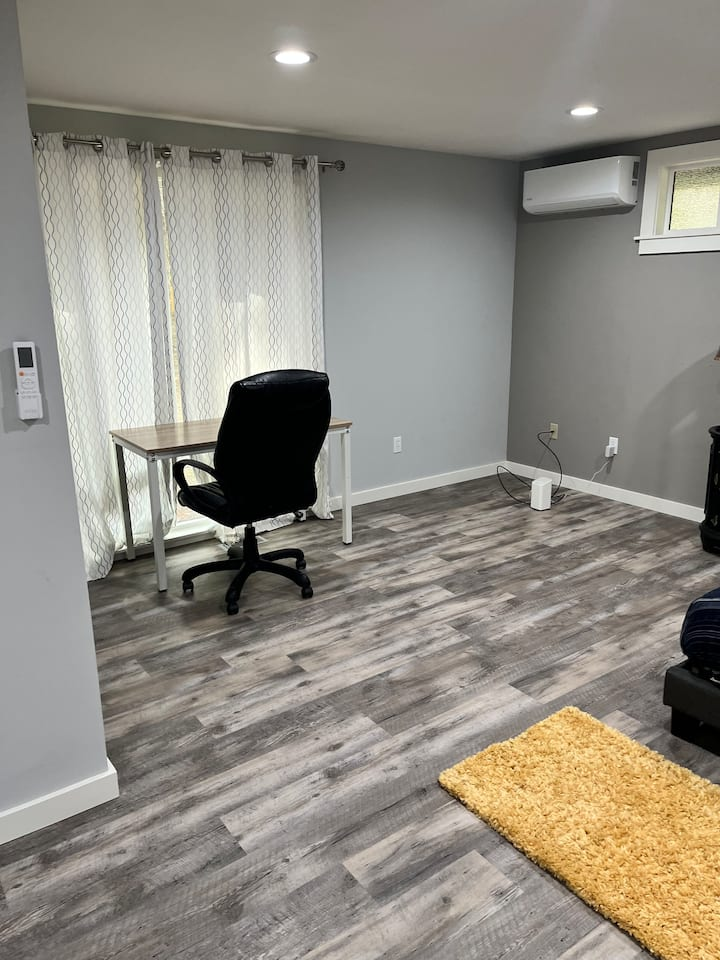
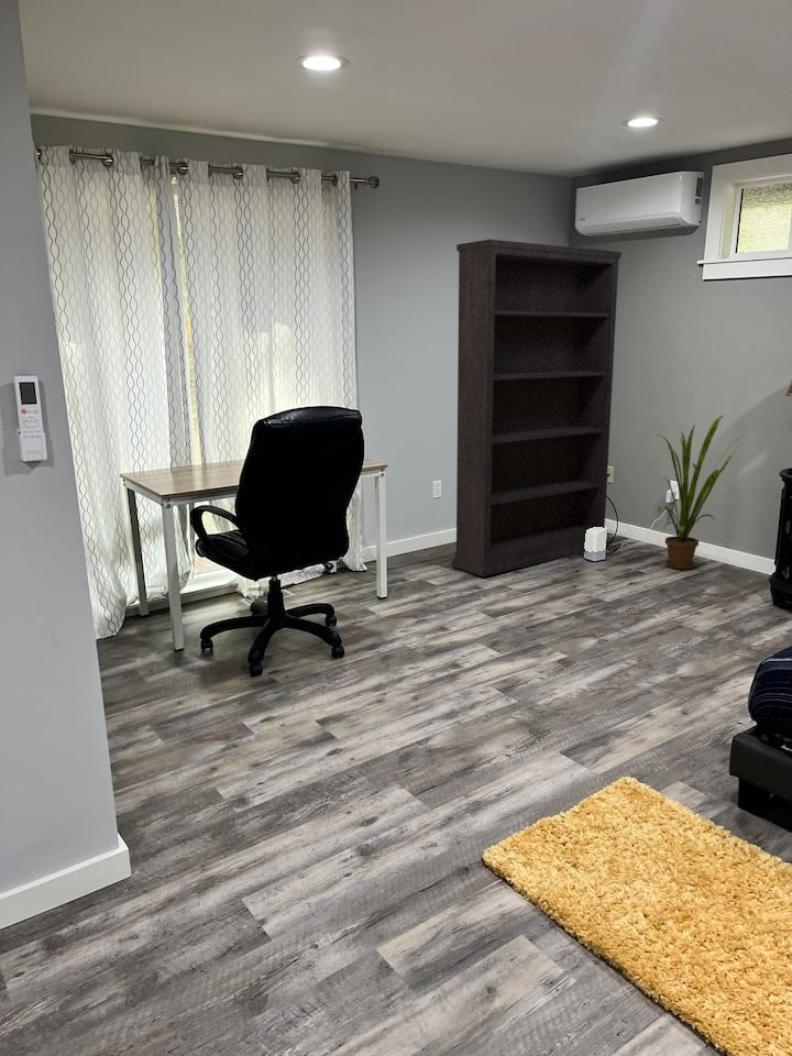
+ bookshelf [451,239,623,578]
+ house plant [657,415,739,570]
